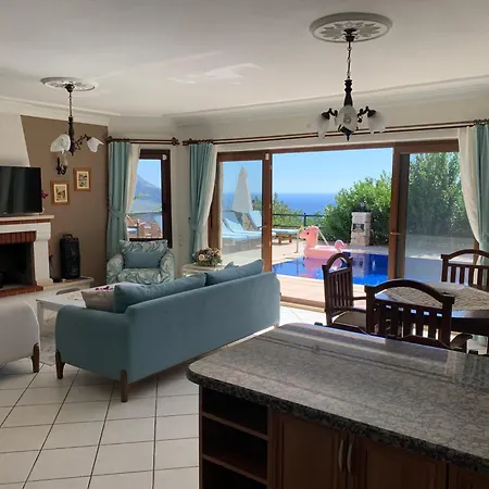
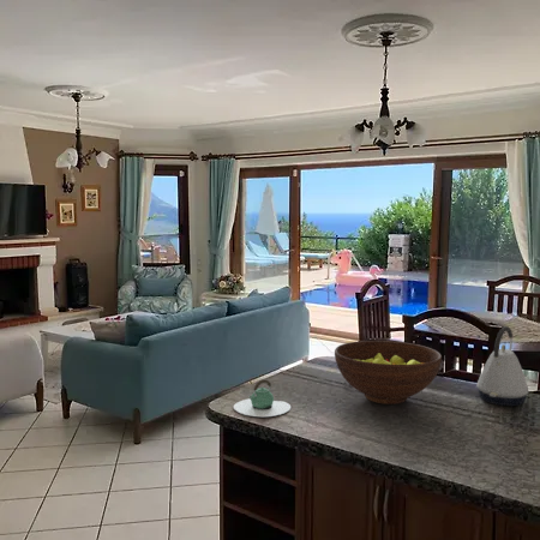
+ fruit bowl [334,340,443,406]
+ kettle [475,325,529,407]
+ teapot [233,378,292,418]
